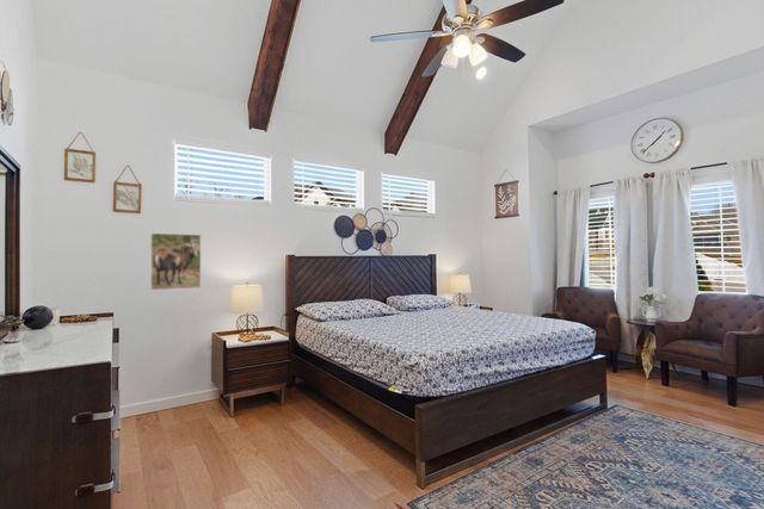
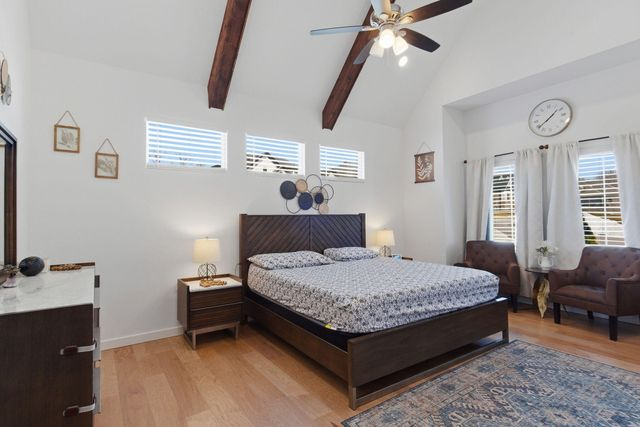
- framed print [149,232,202,291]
